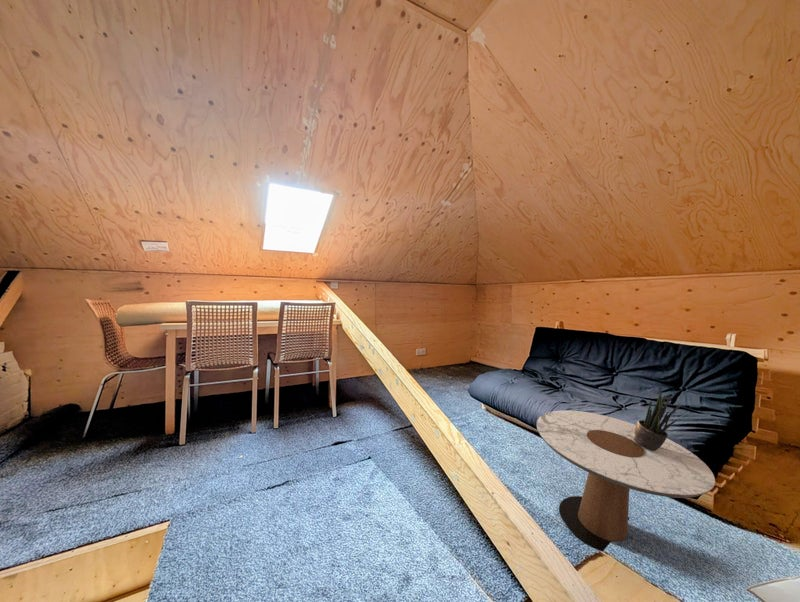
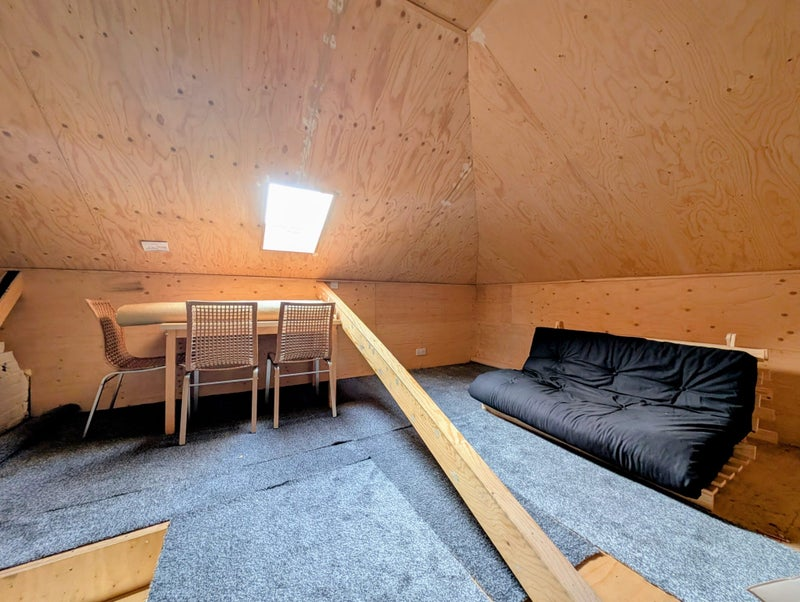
- potted plant [633,389,683,451]
- side table [536,409,716,553]
